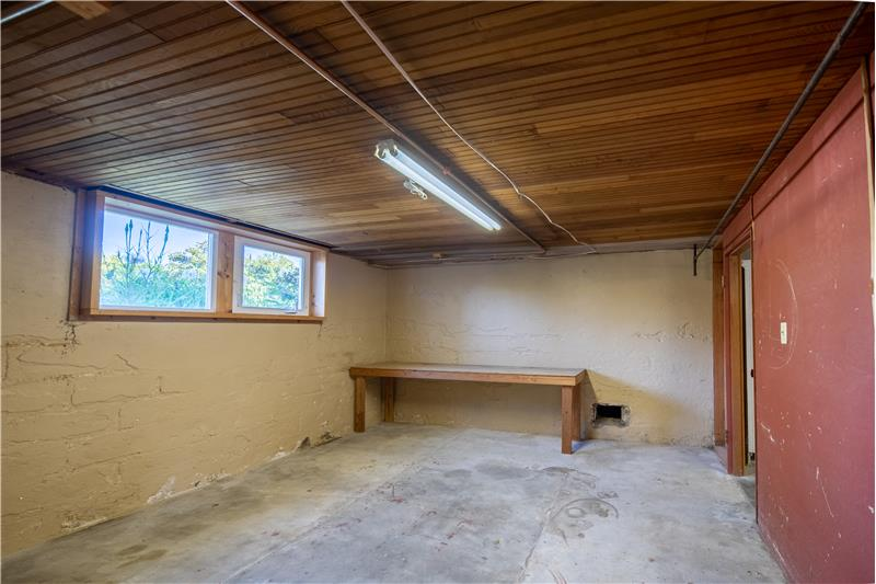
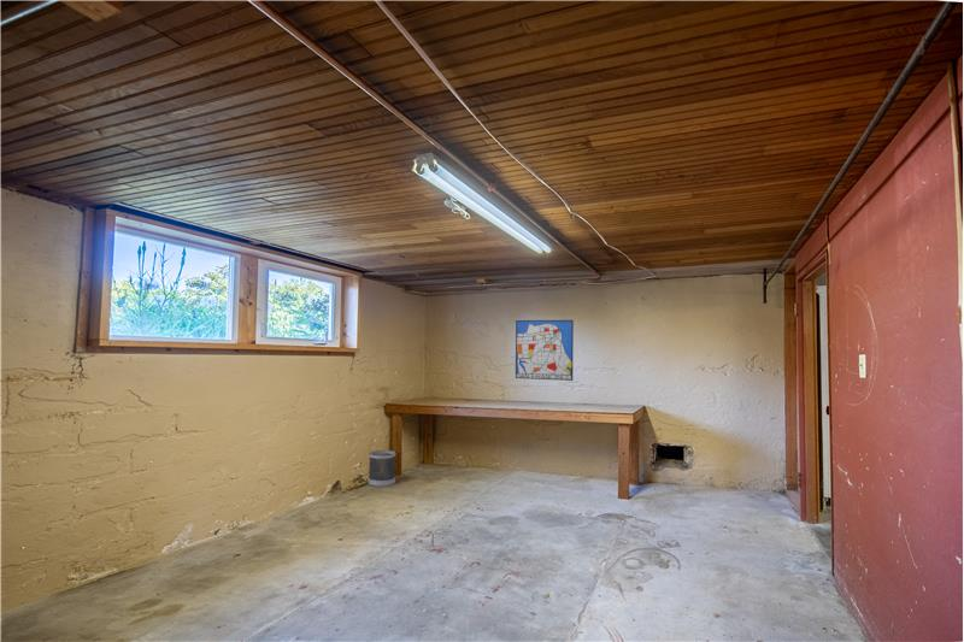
+ wastebasket [368,449,396,488]
+ wall art [515,319,575,382]
